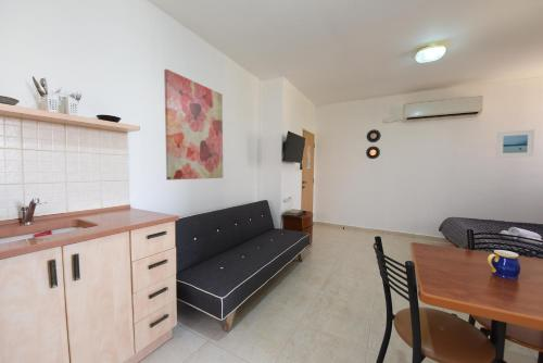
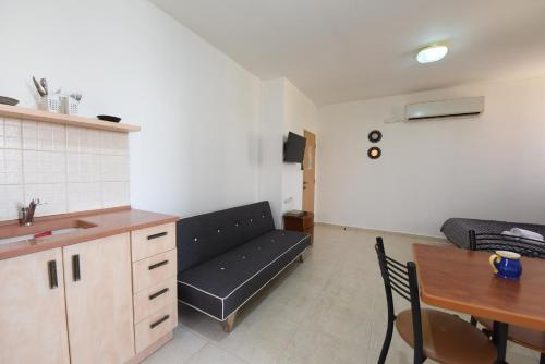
- wall art [163,67,224,180]
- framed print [495,128,535,159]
